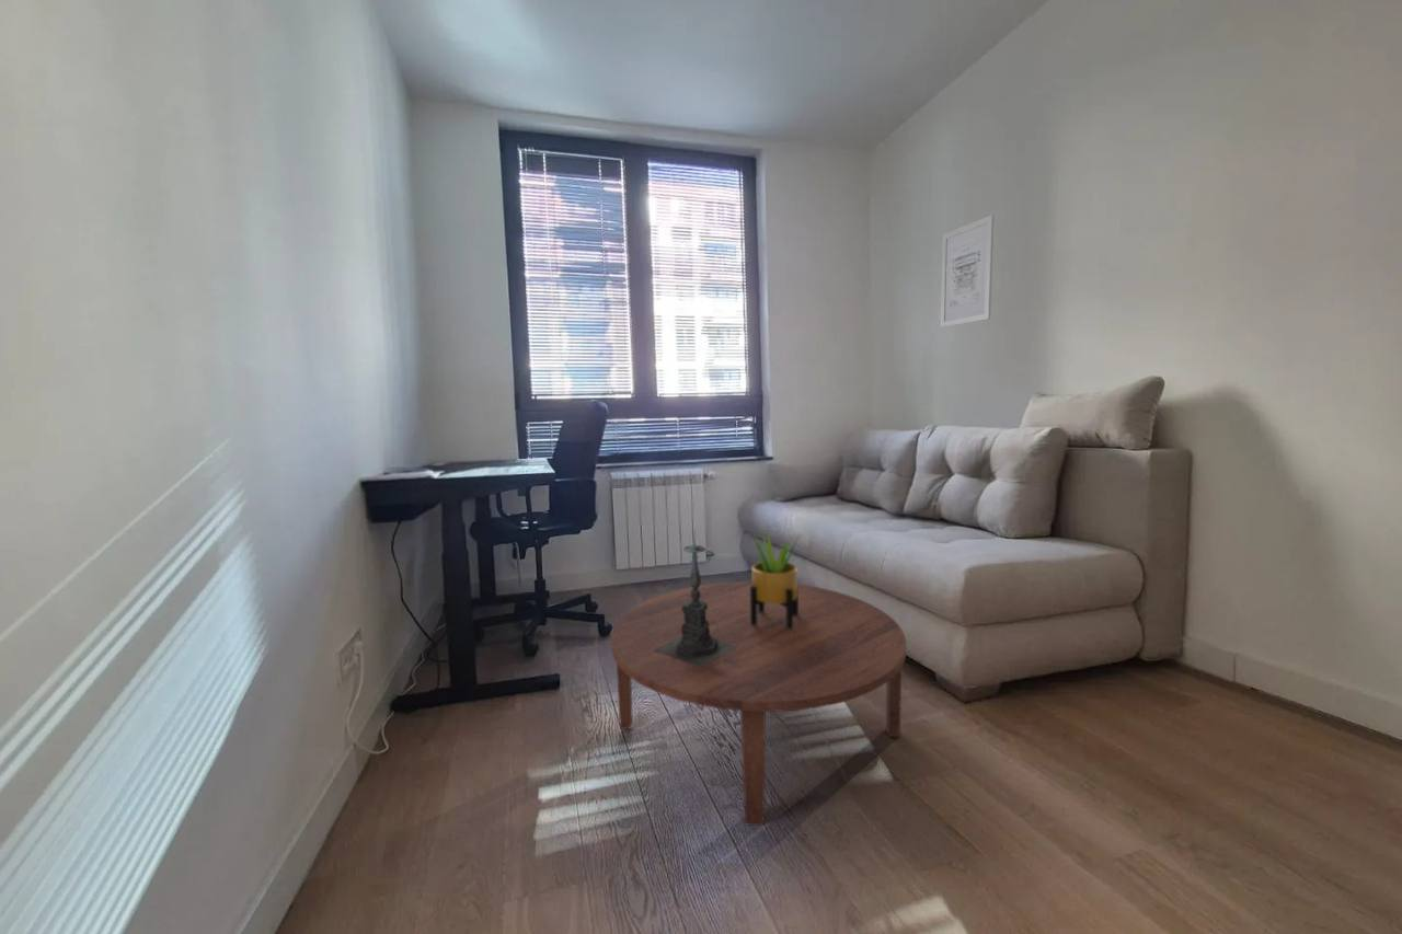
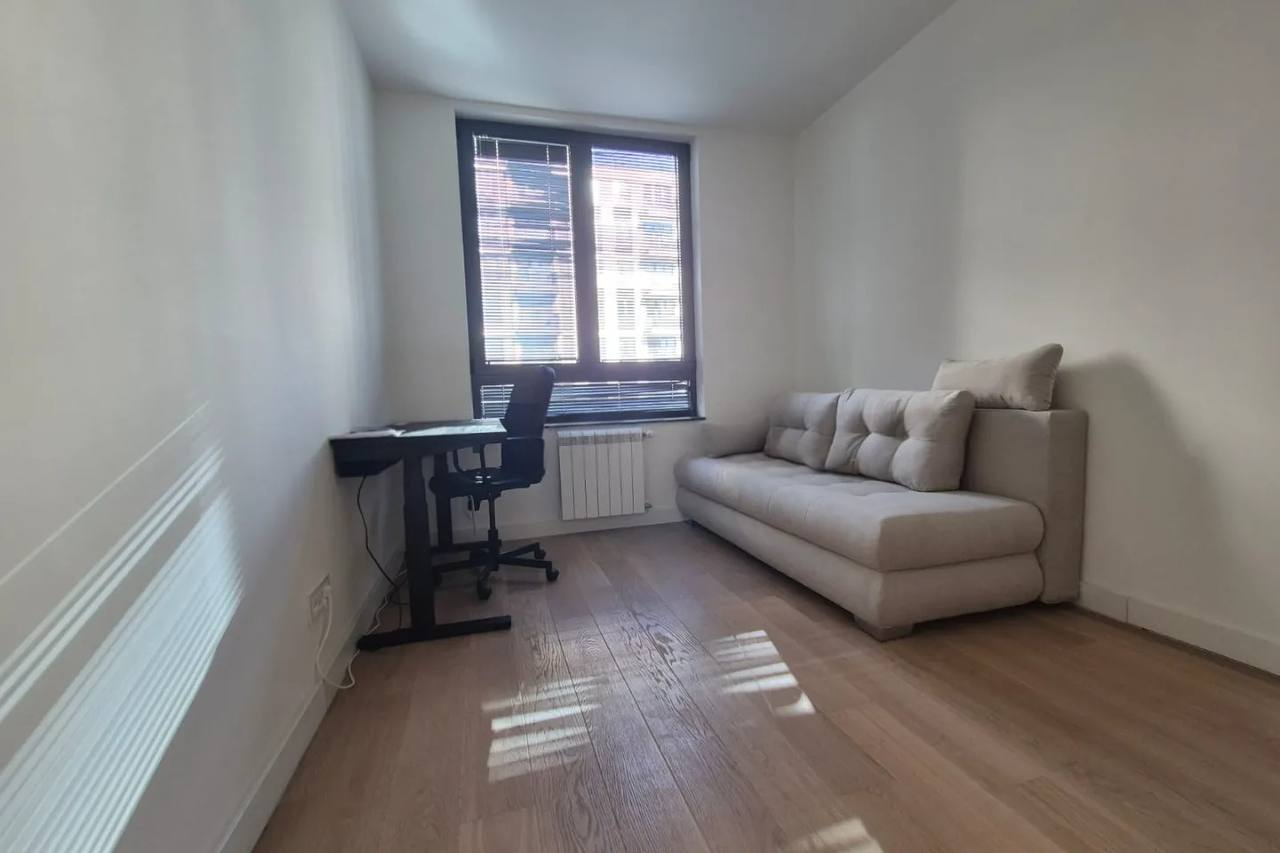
- potted plant [749,529,800,630]
- coffee table [610,580,907,827]
- candle holder [654,529,736,667]
- wall art [940,214,996,328]
